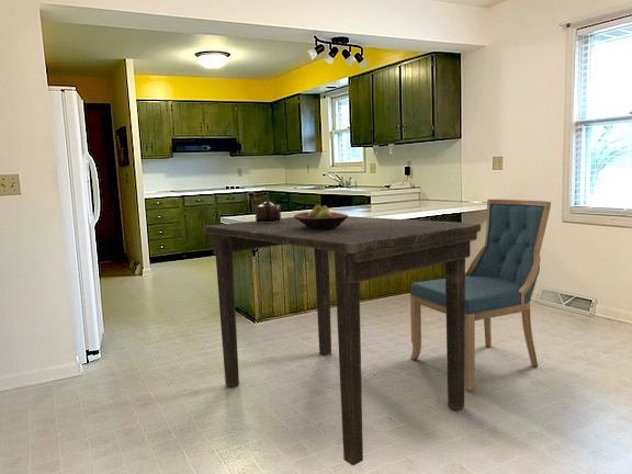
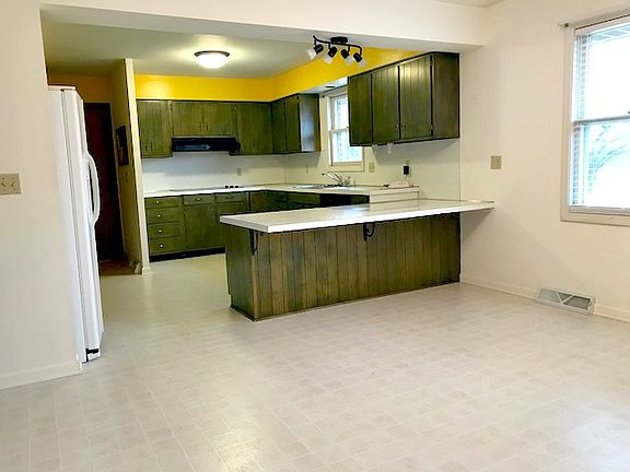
- chair [409,199,552,391]
- fruit bowl [293,203,349,230]
- dining table [203,215,482,466]
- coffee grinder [247,190,282,223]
